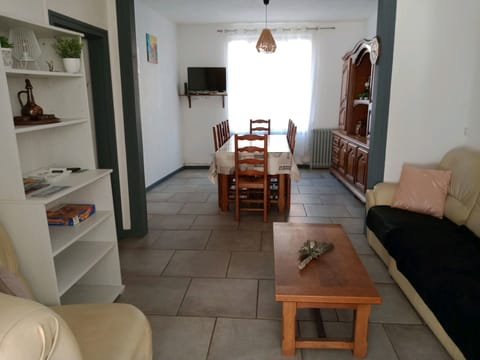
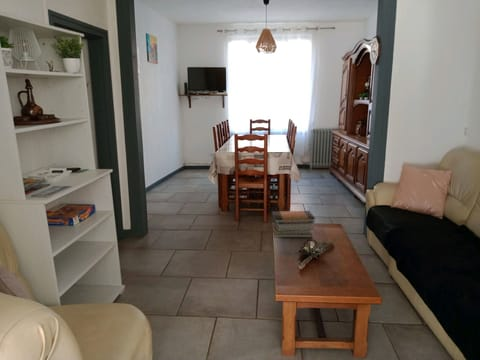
+ book stack [271,210,316,239]
